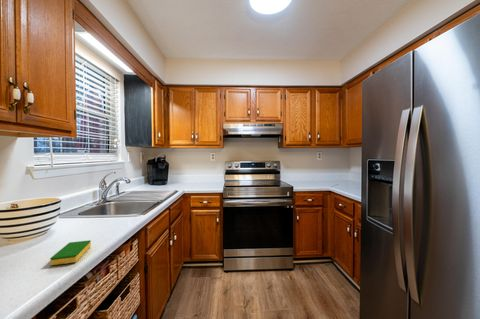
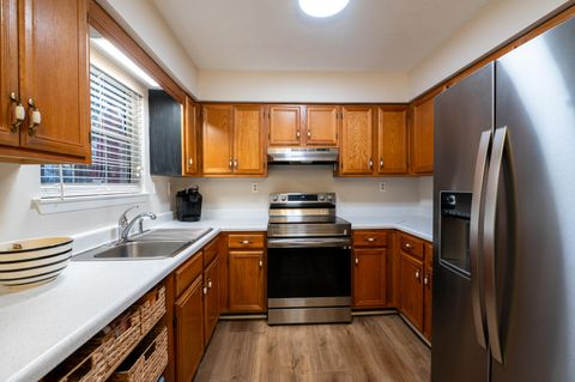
- dish sponge [49,239,92,266]
